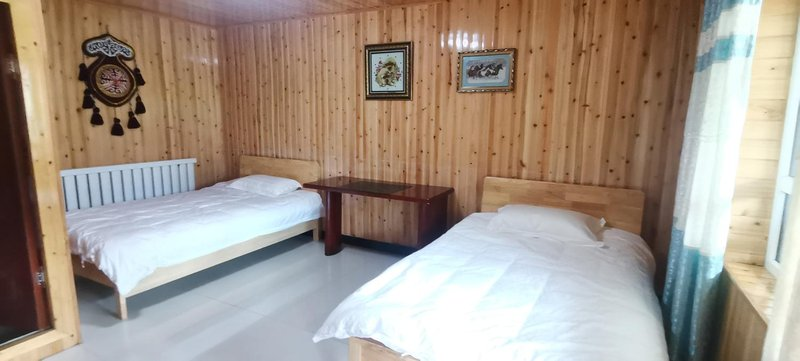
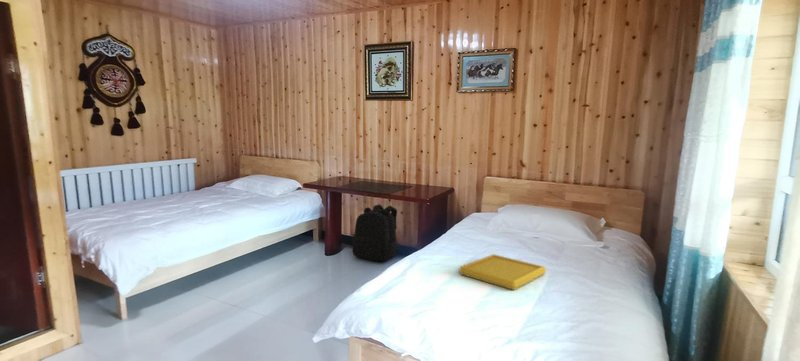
+ serving tray [458,253,547,291]
+ backpack [352,203,399,263]
